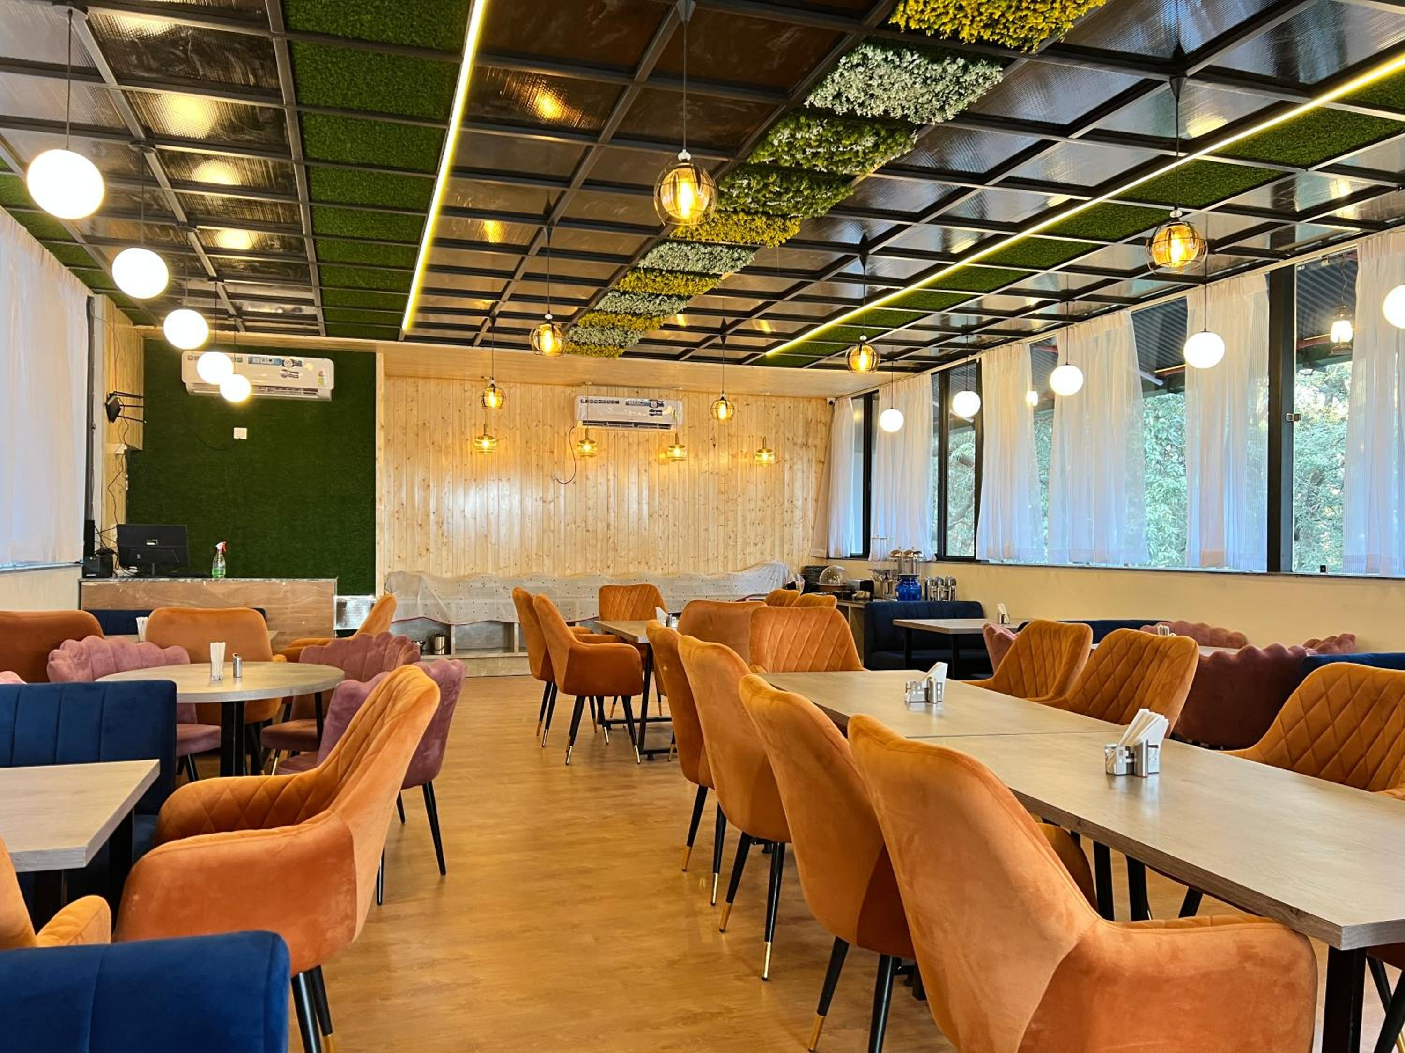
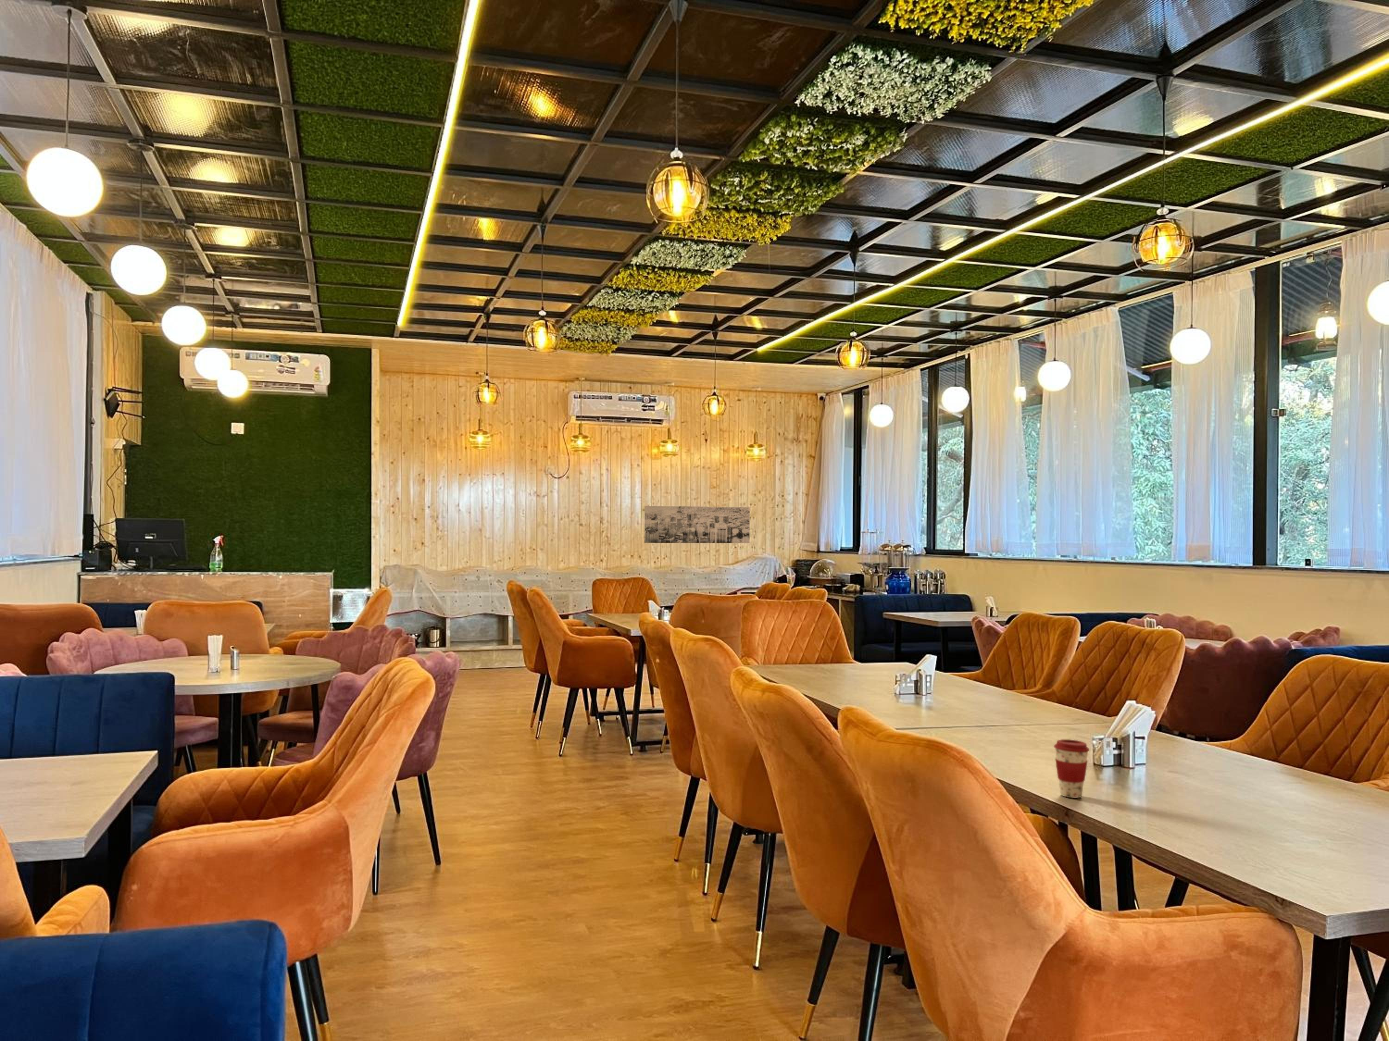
+ coffee cup [1053,739,1090,798]
+ wall art [644,505,750,543]
